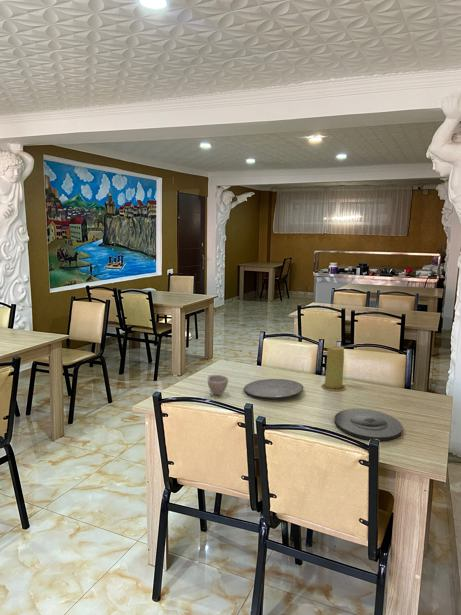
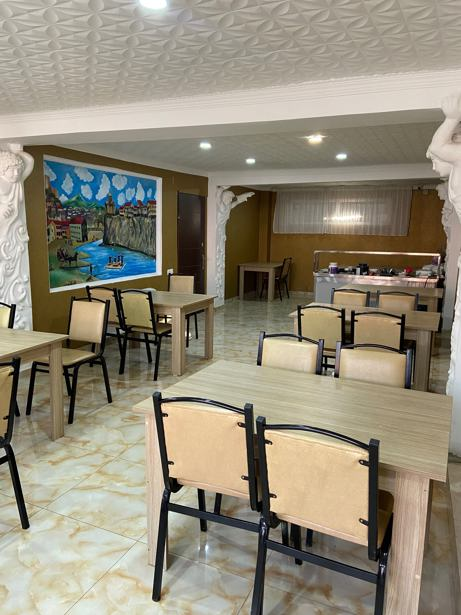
- cup [207,374,229,396]
- plate [243,378,304,400]
- candle [321,345,347,392]
- plate [333,408,403,442]
